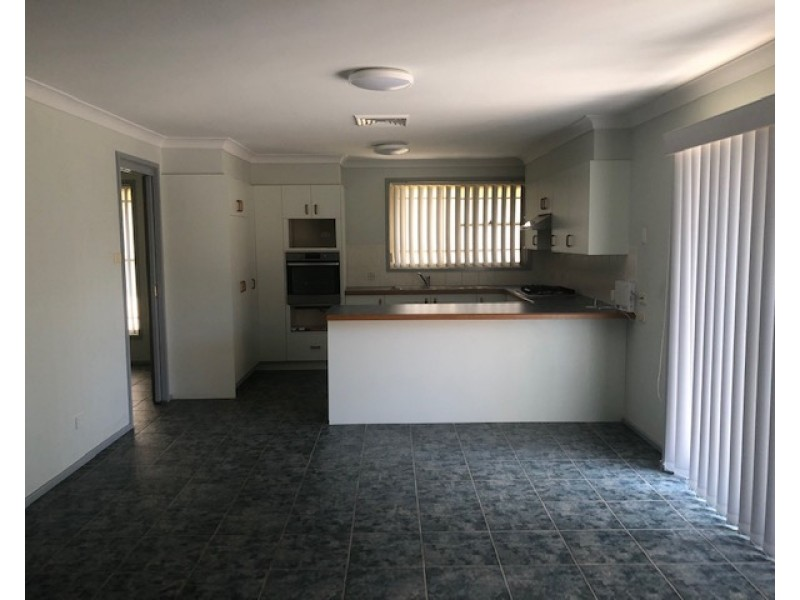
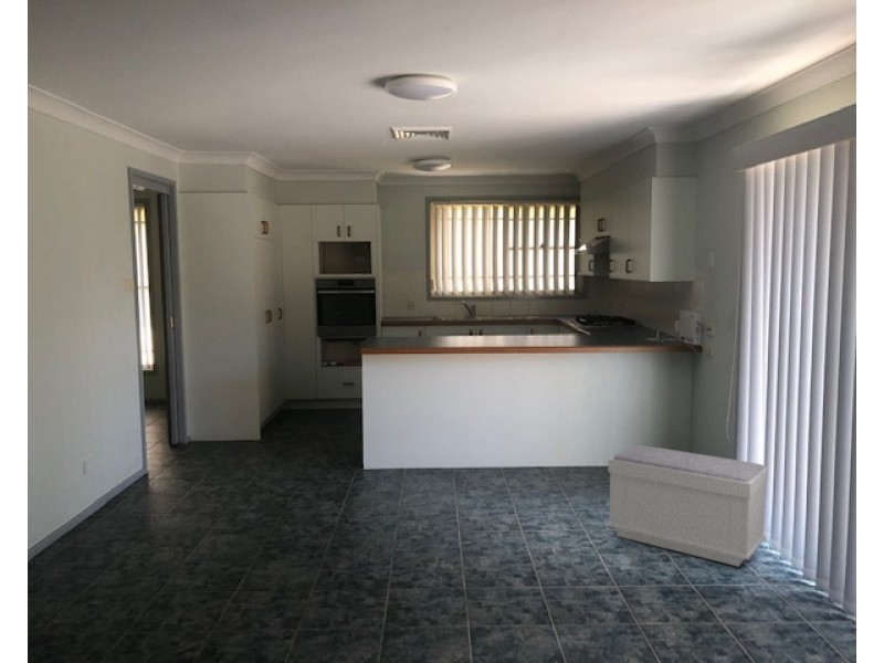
+ bench [607,444,769,568]
